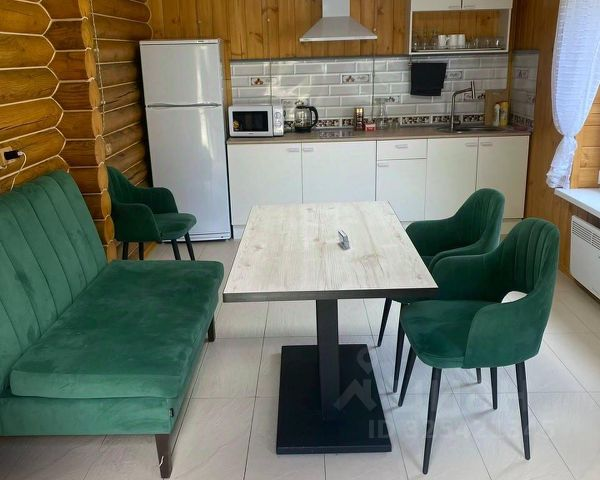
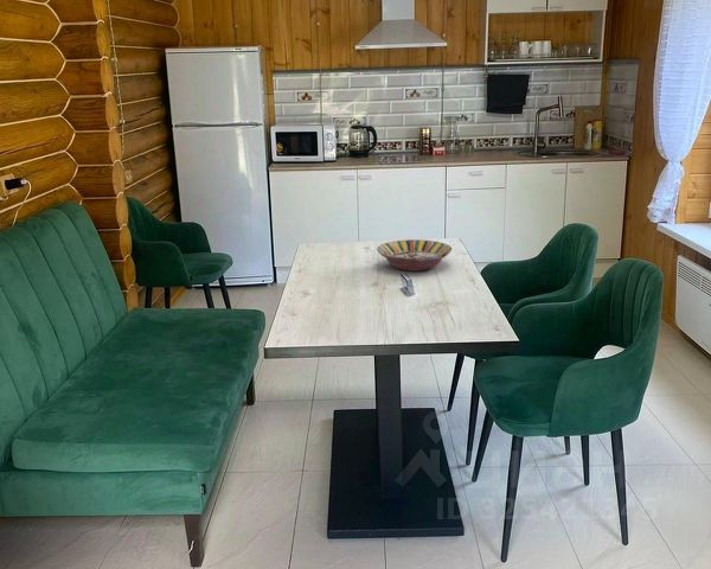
+ serving bowl [376,238,453,273]
